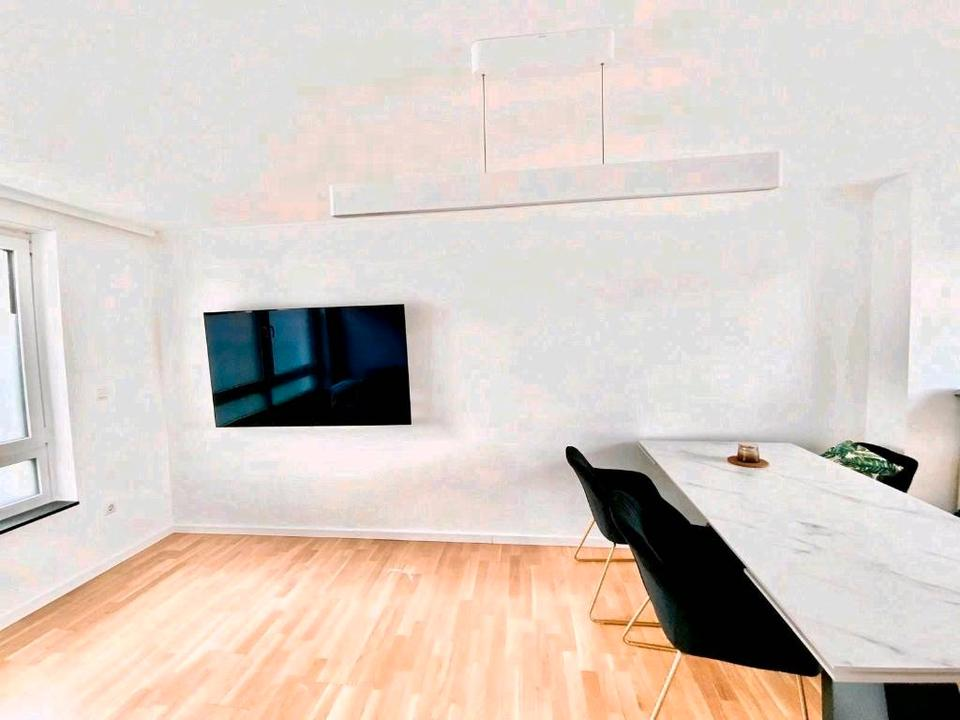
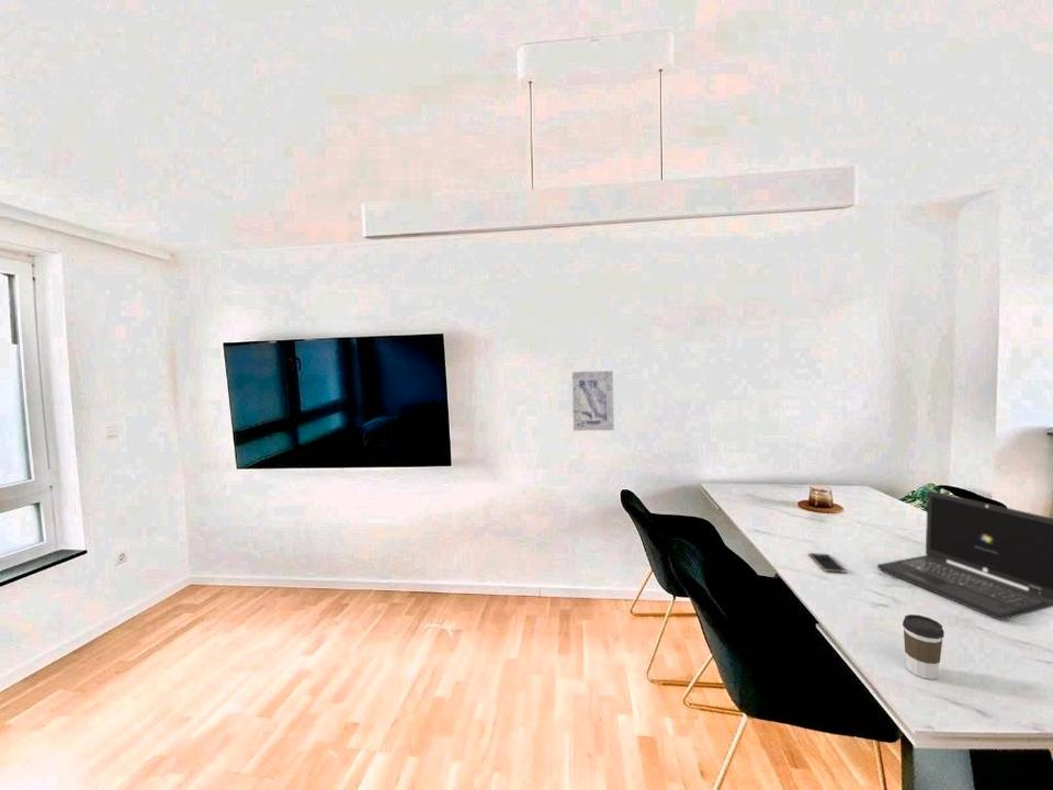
+ coffee cup [902,613,946,680]
+ wall art [571,370,615,432]
+ laptop [876,489,1053,621]
+ smartphone [807,552,848,574]
